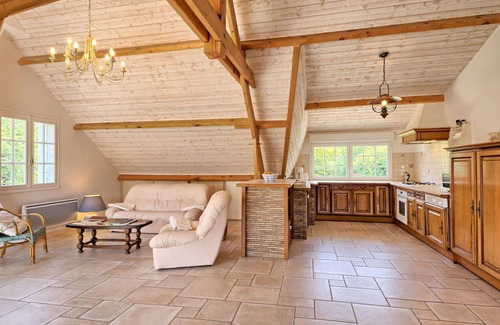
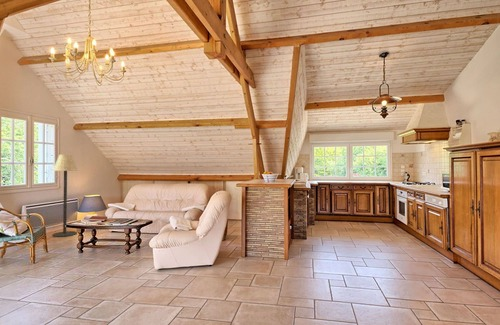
+ floor lamp [51,154,79,238]
